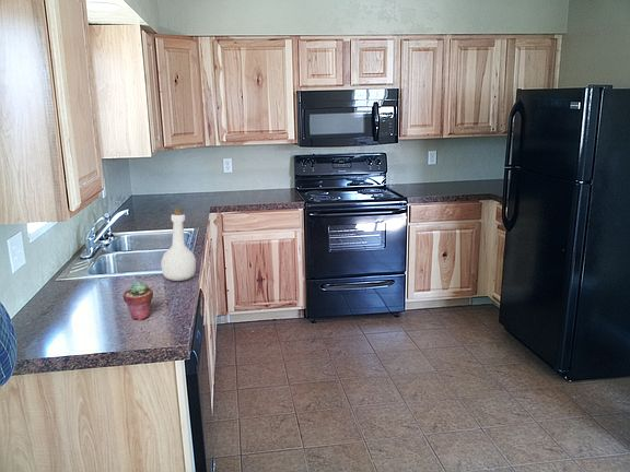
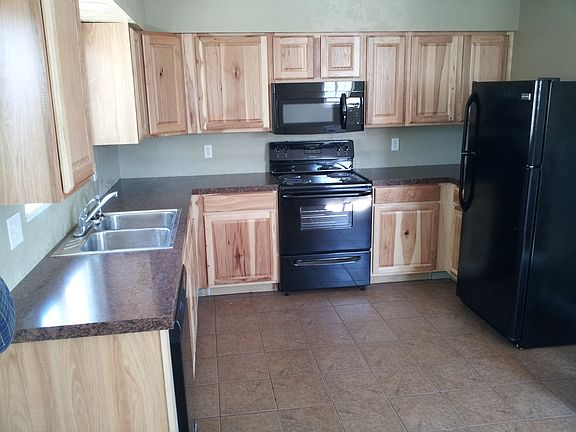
- potted succulent [121,281,154,321]
- bottle [160,208,197,282]
